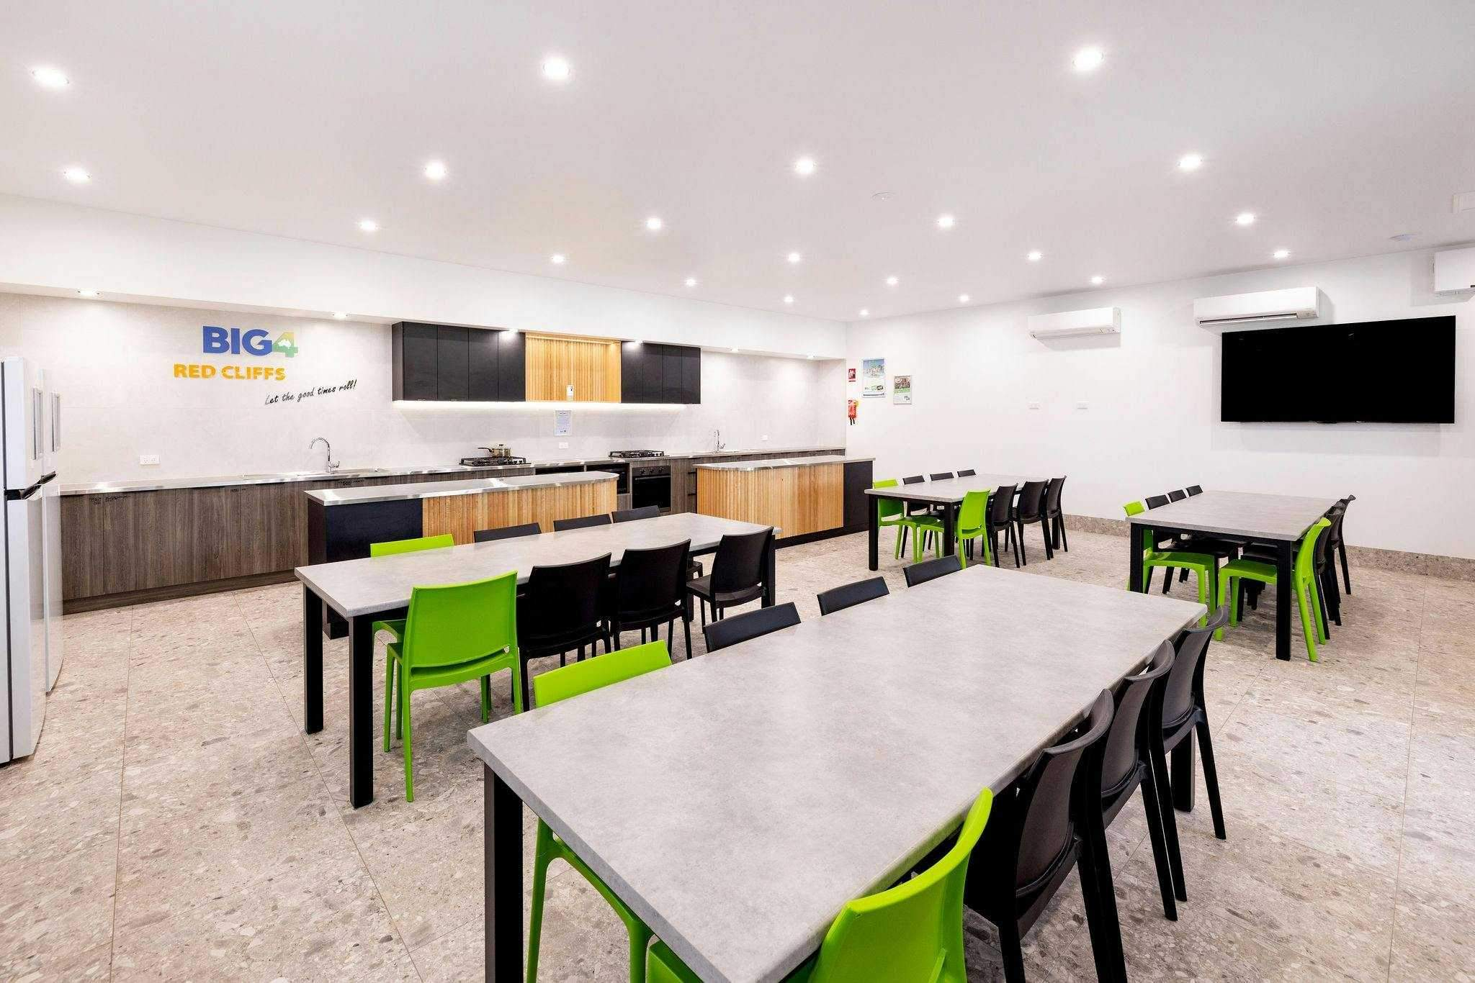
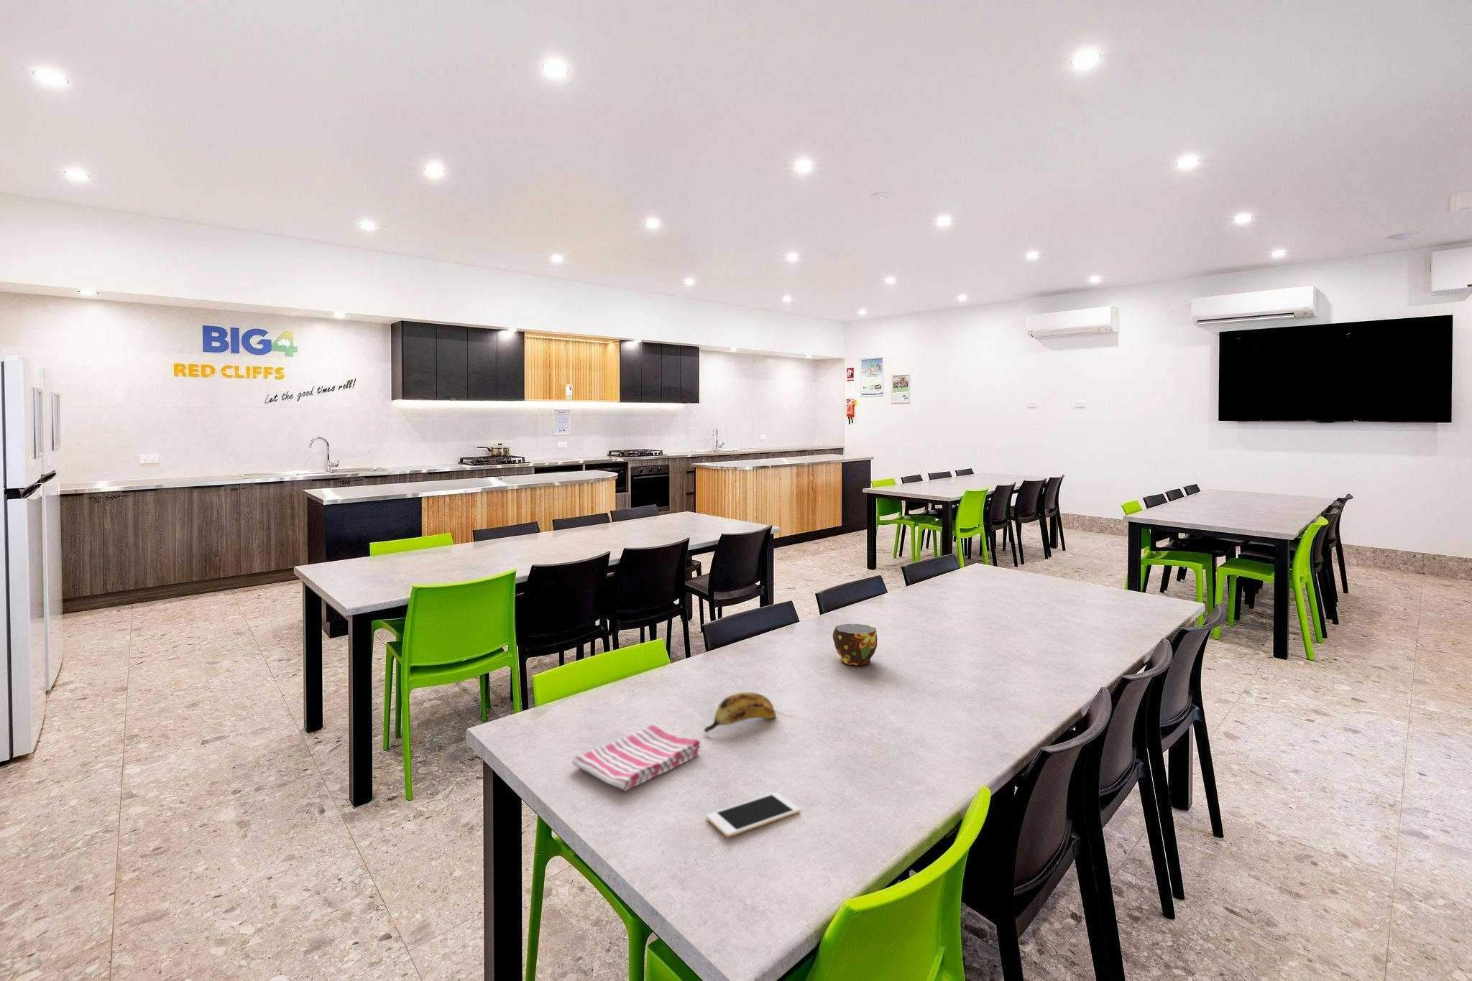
+ banana [703,692,777,734]
+ dish towel [572,724,701,792]
+ cup [832,623,878,666]
+ cell phone [705,792,801,838]
